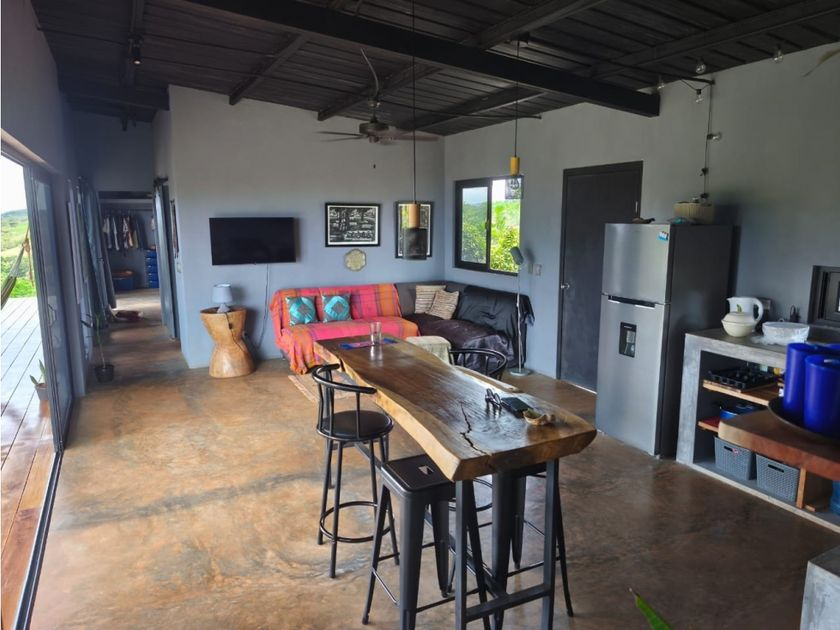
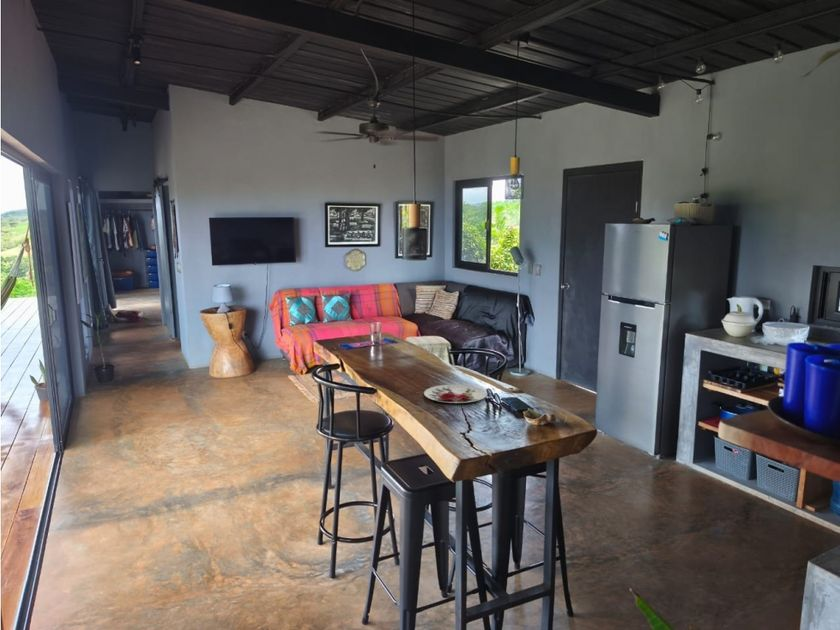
+ plate [423,384,488,404]
